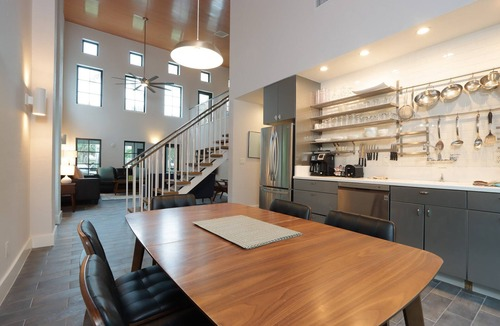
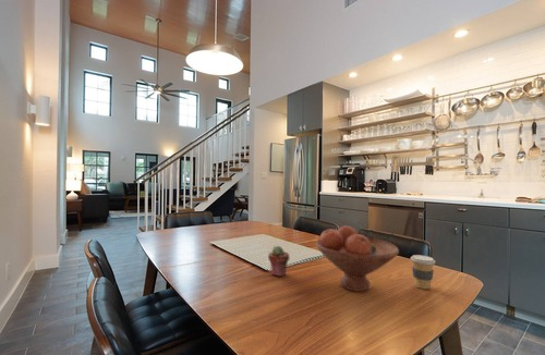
+ fruit bowl [314,224,400,293]
+ potted succulent [267,245,290,278]
+ coffee cup [410,254,436,290]
